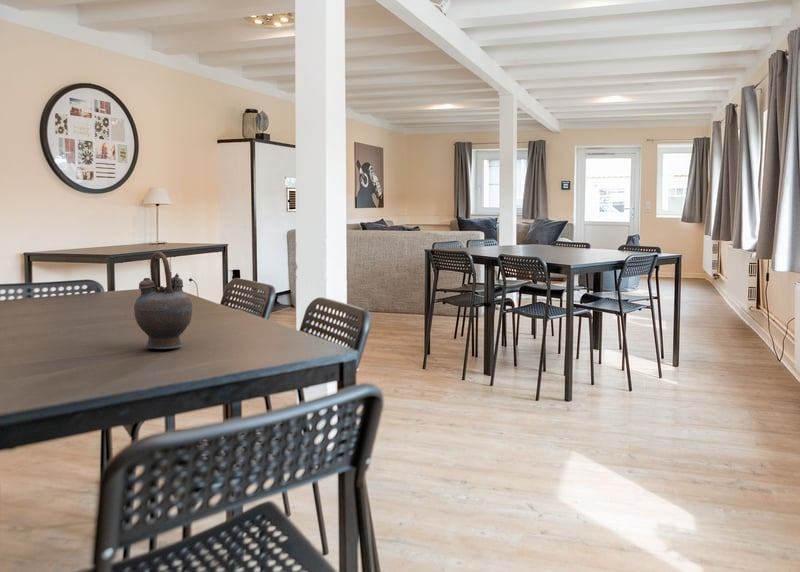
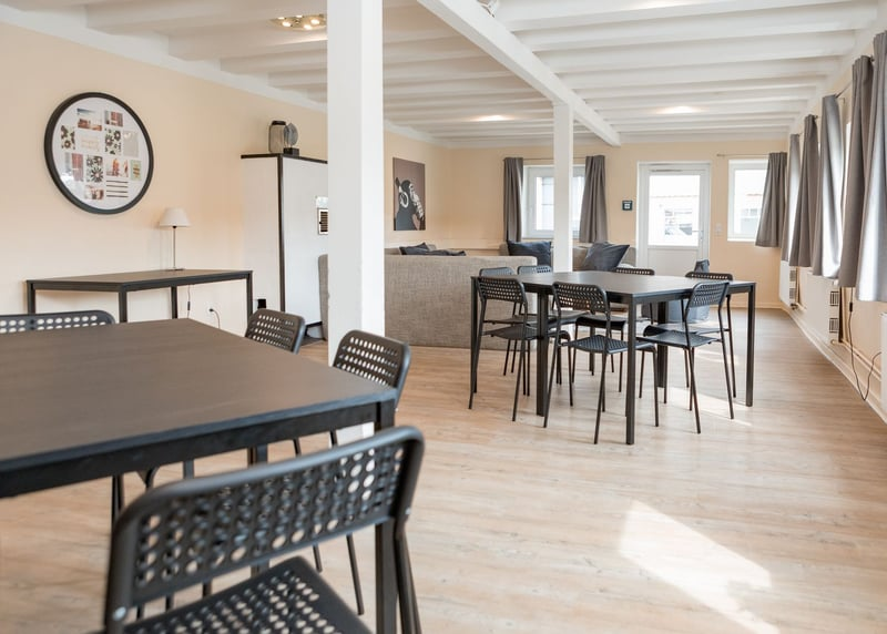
- teapot [133,251,193,350]
